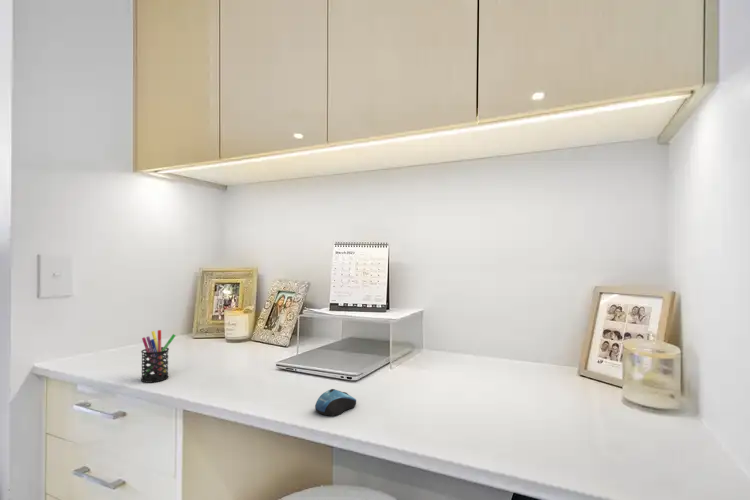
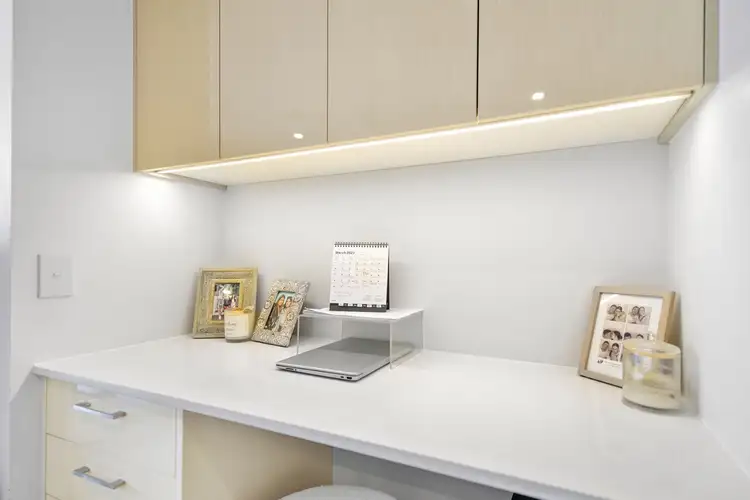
- computer mouse [314,388,357,416]
- pen holder [140,329,177,384]
